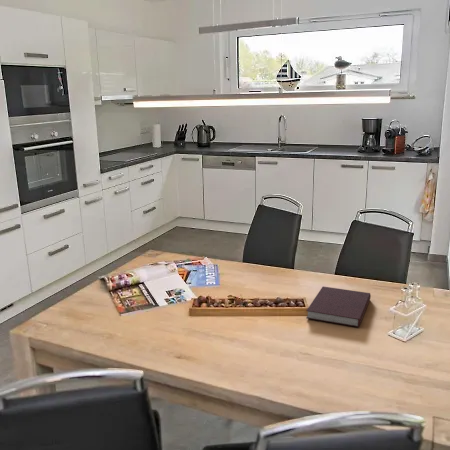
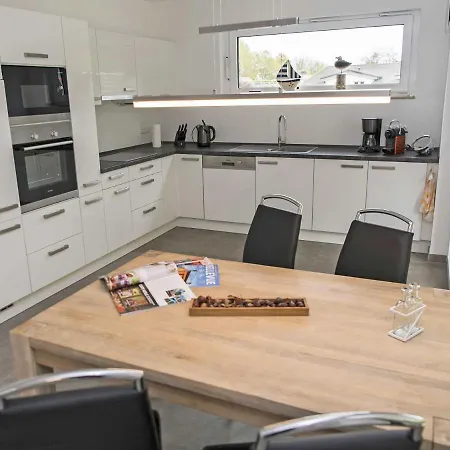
- notebook [306,286,372,328]
